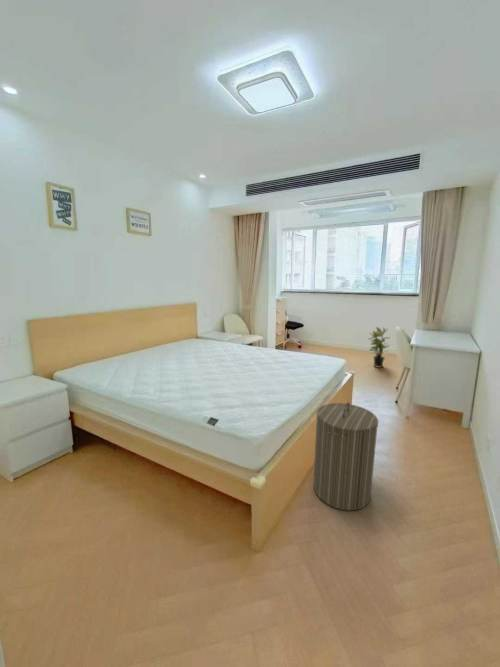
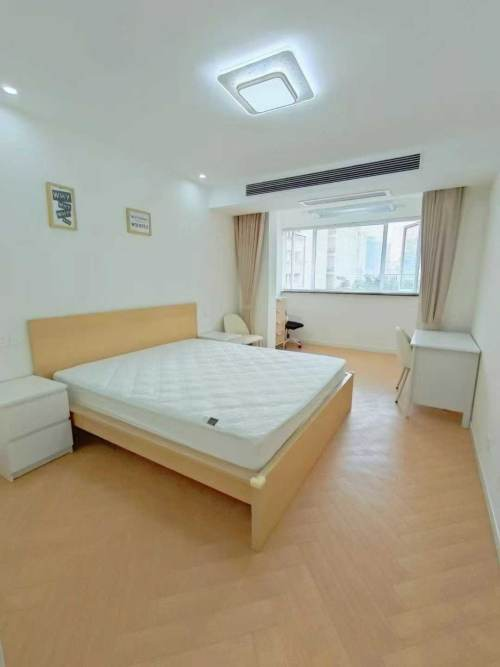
- laundry hamper [312,401,379,511]
- potted plant [367,326,391,369]
